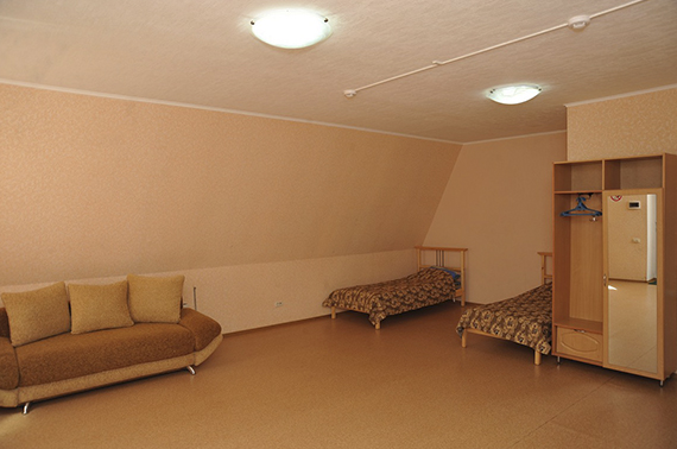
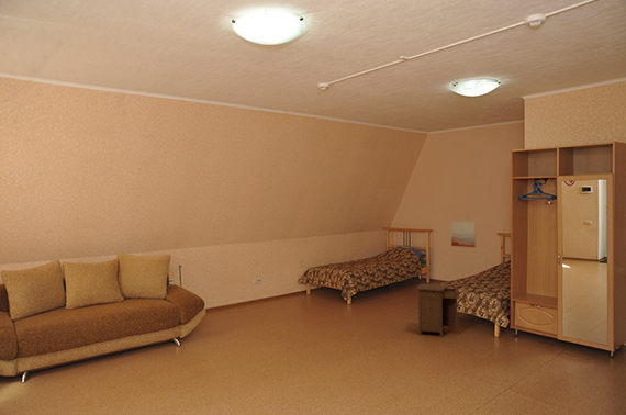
+ nightstand [415,283,459,338]
+ wall art [450,221,477,248]
